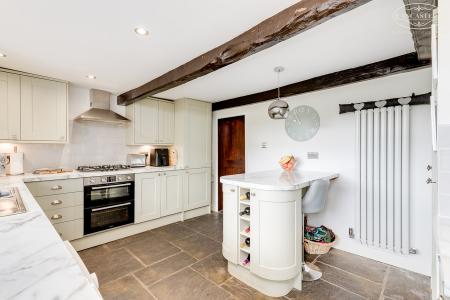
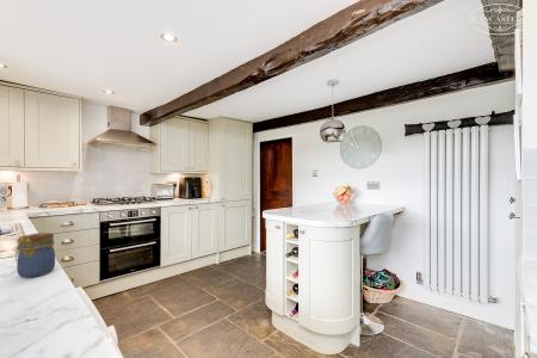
+ jar [14,232,56,278]
